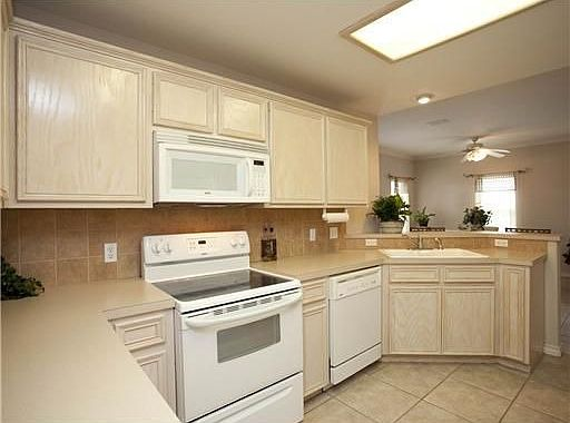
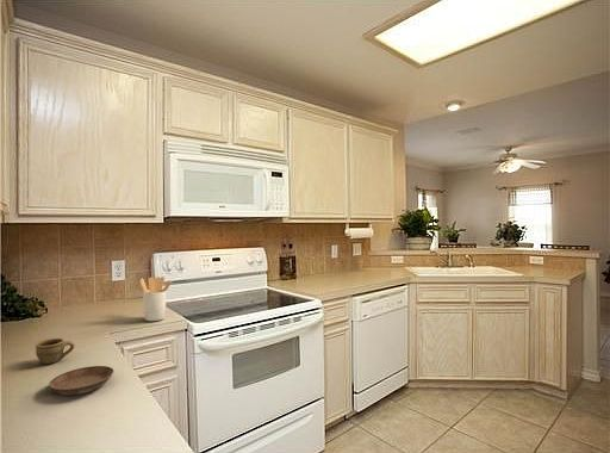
+ utensil holder [139,275,173,322]
+ saucer [48,365,114,396]
+ cup [35,337,75,365]
